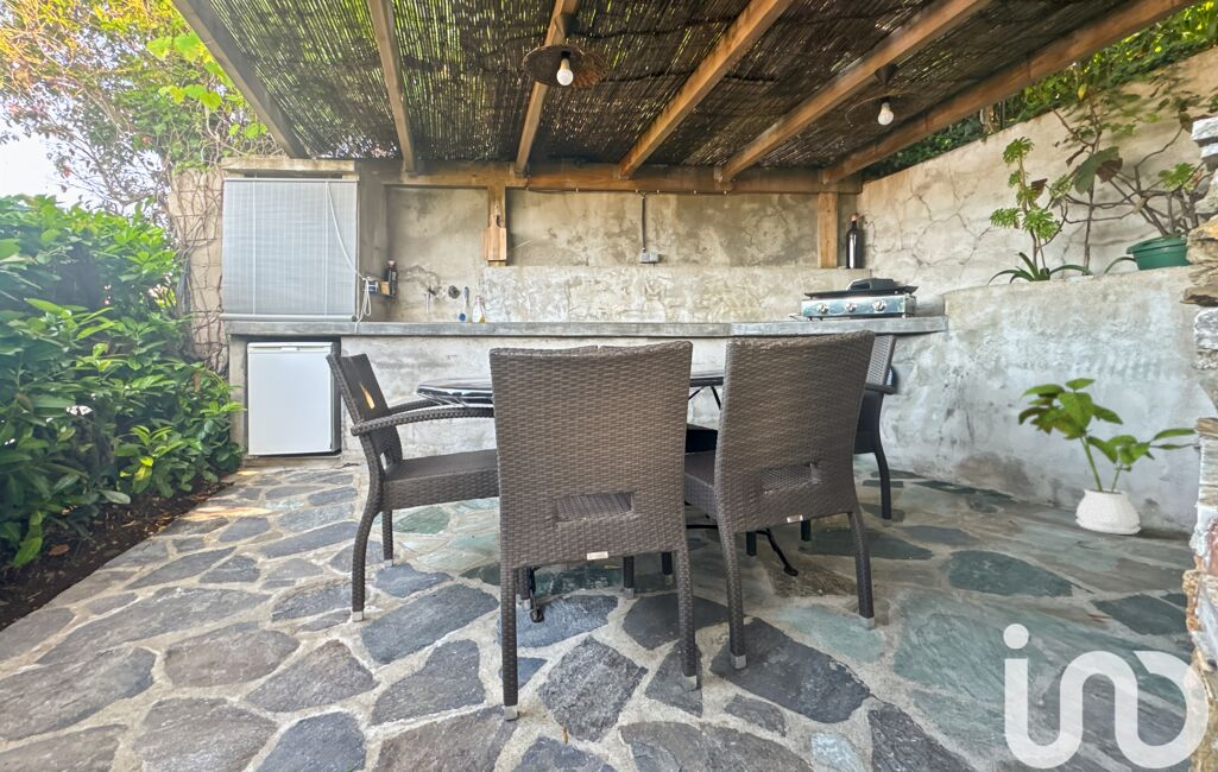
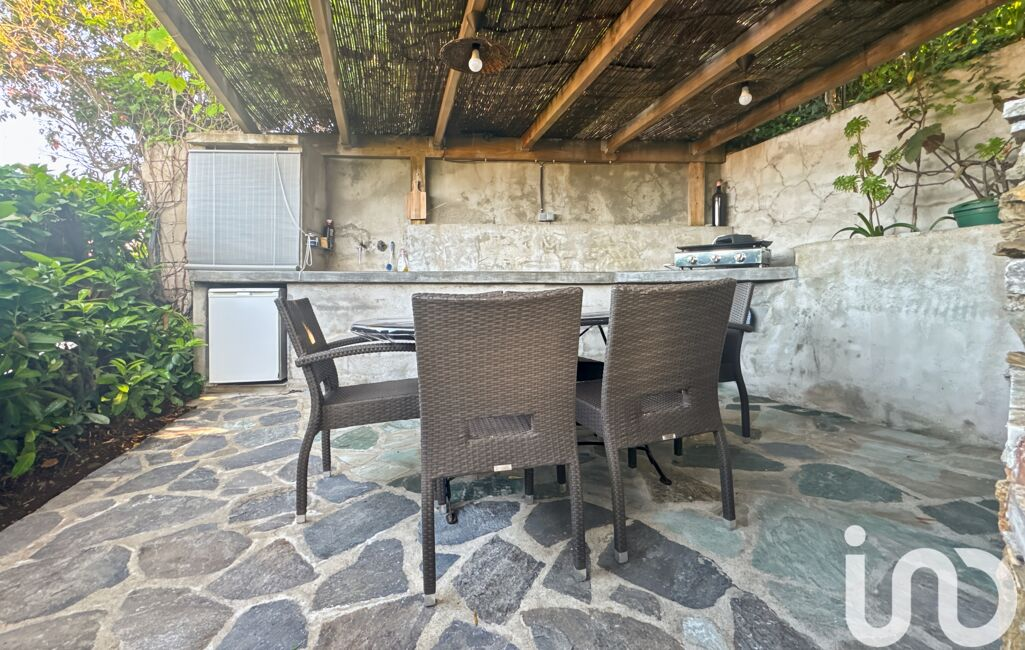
- house plant [1017,376,1199,536]
